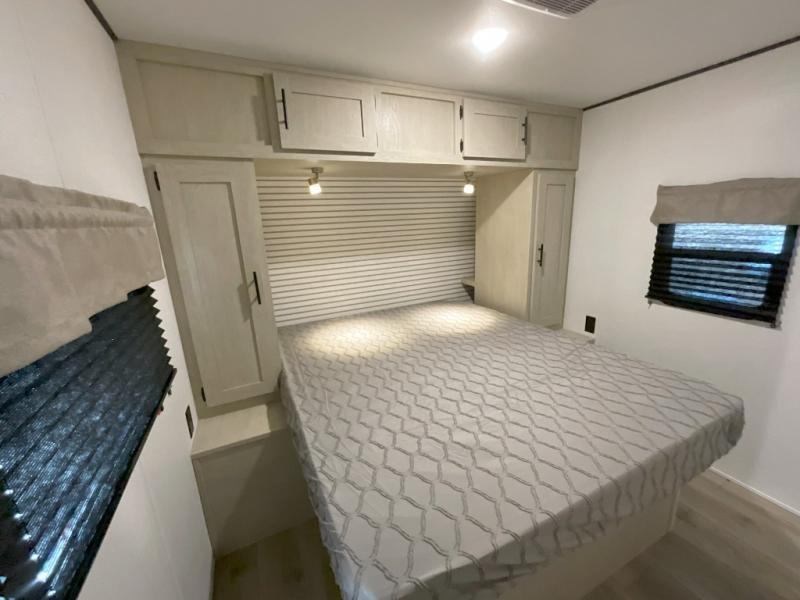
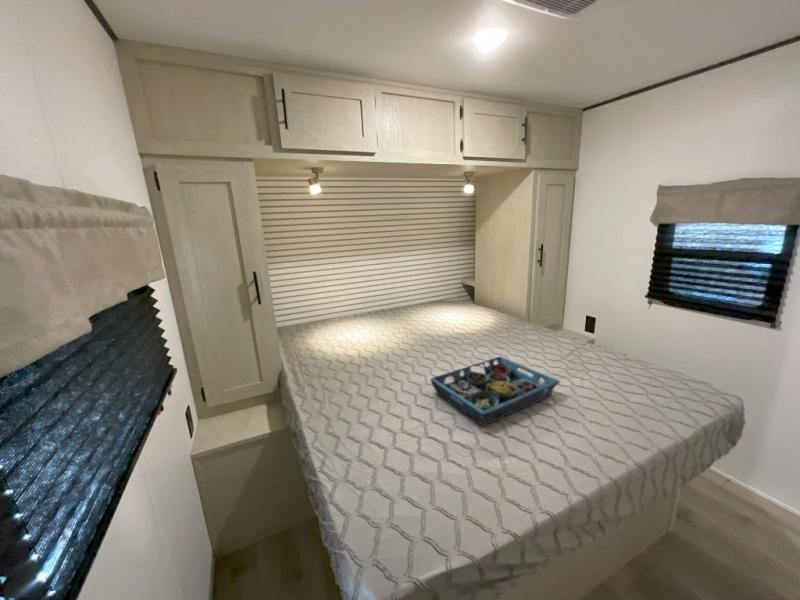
+ serving tray [429,355,561,427]
